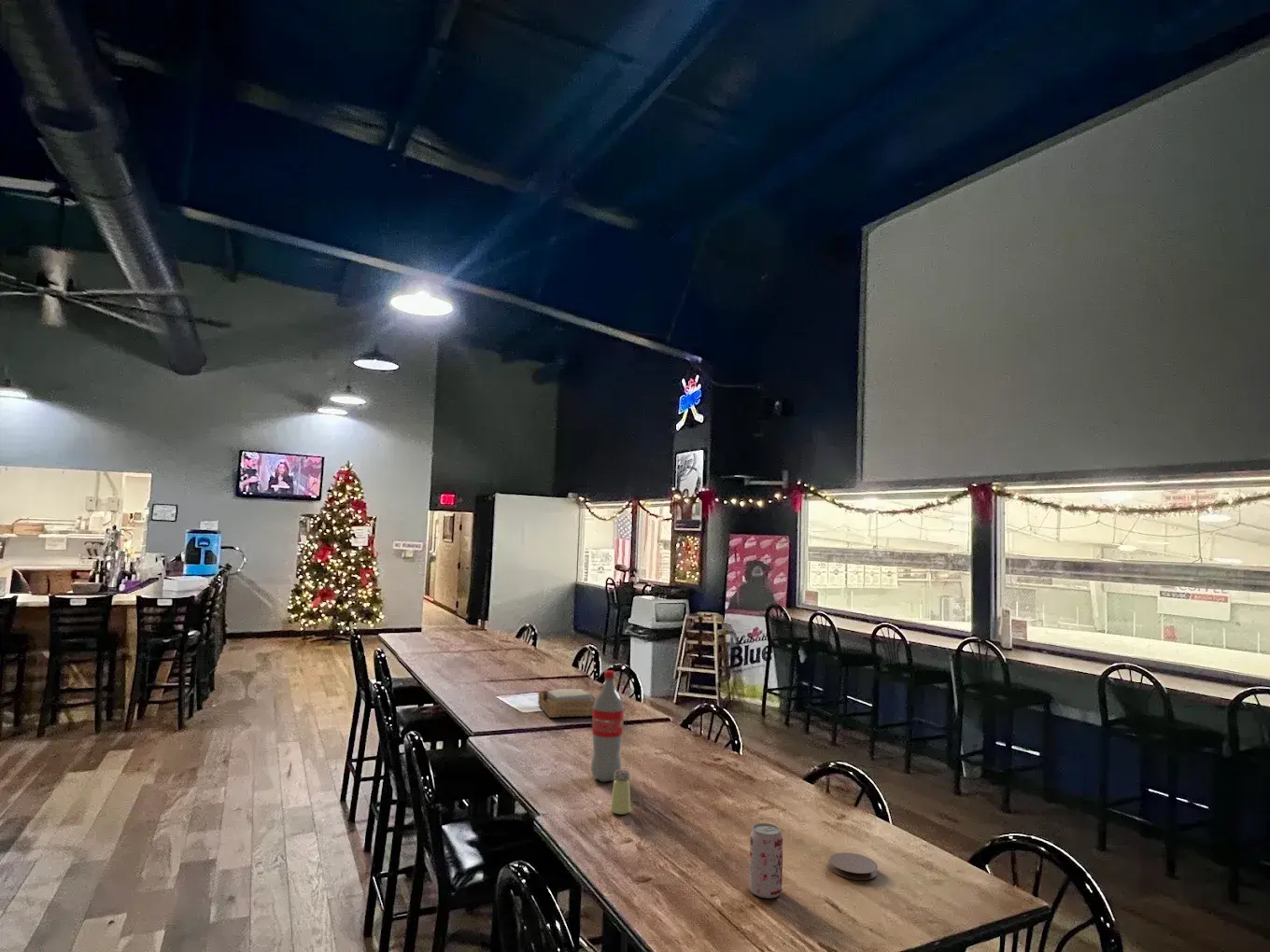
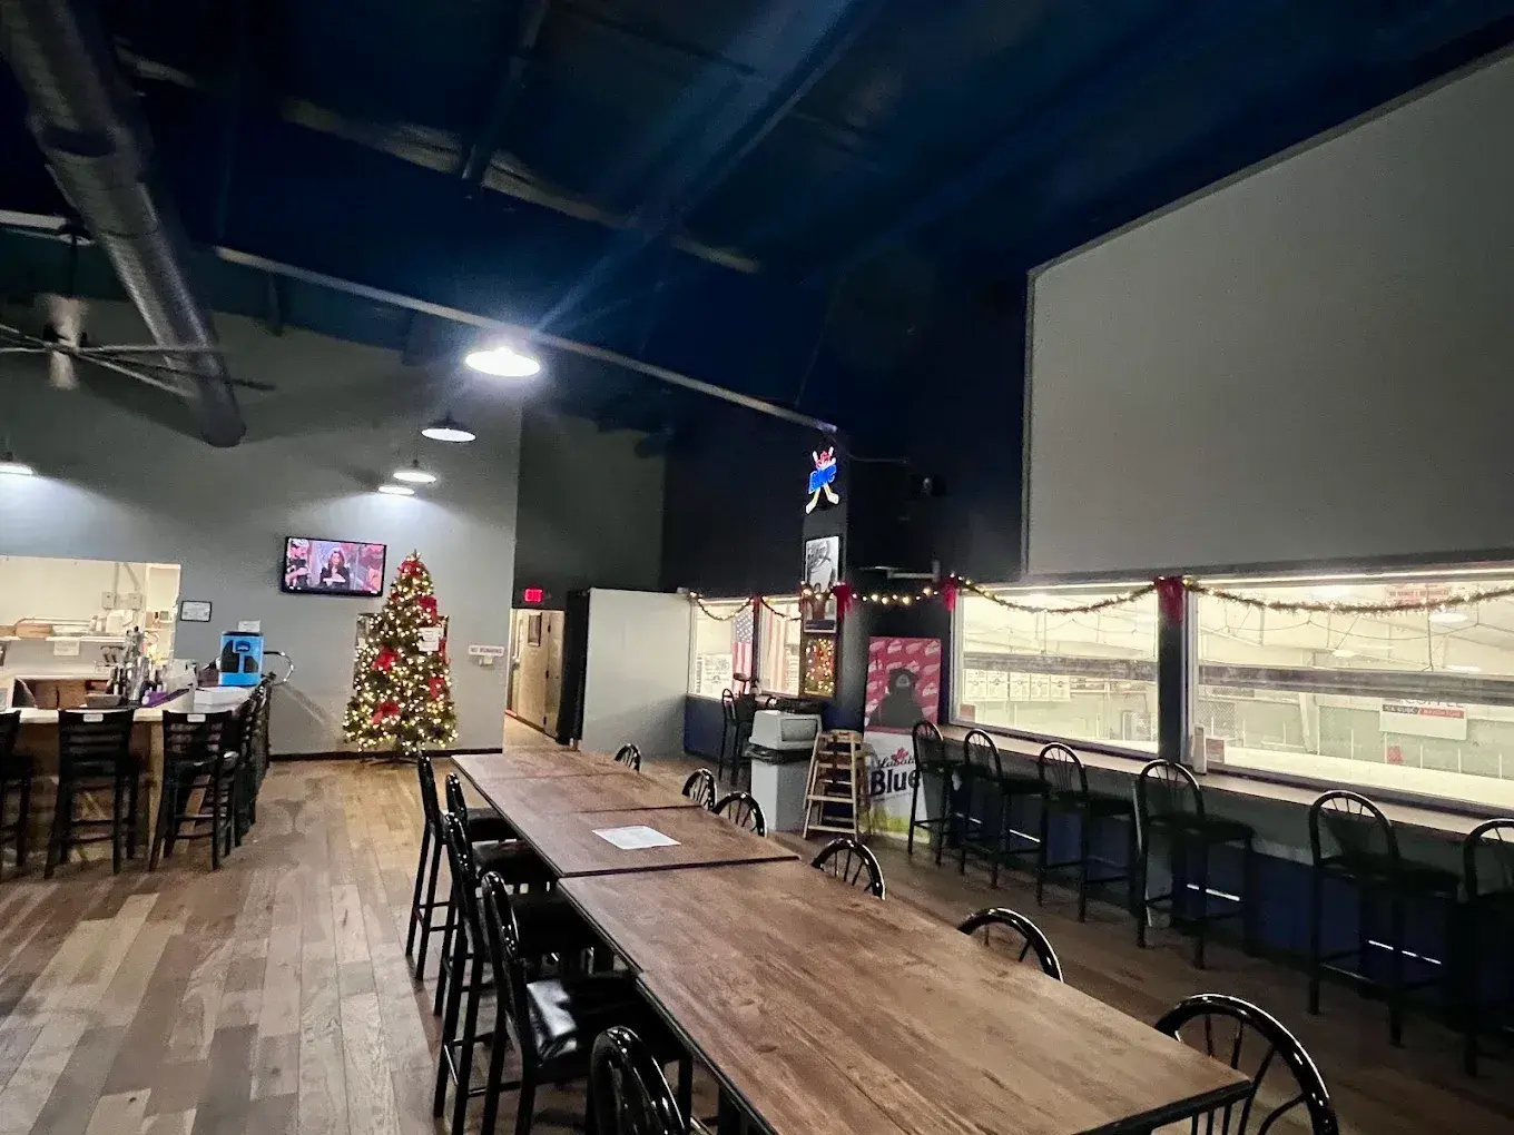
- saltshaker [610,769,631,816]
- coaster [828,852,879,881]
- napkin holder [537,688,597,719]
- pop [590,669,625,783]
- beverage can [748,822,783,899]
